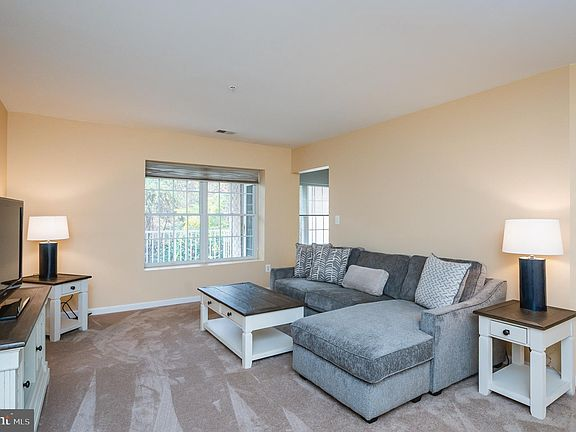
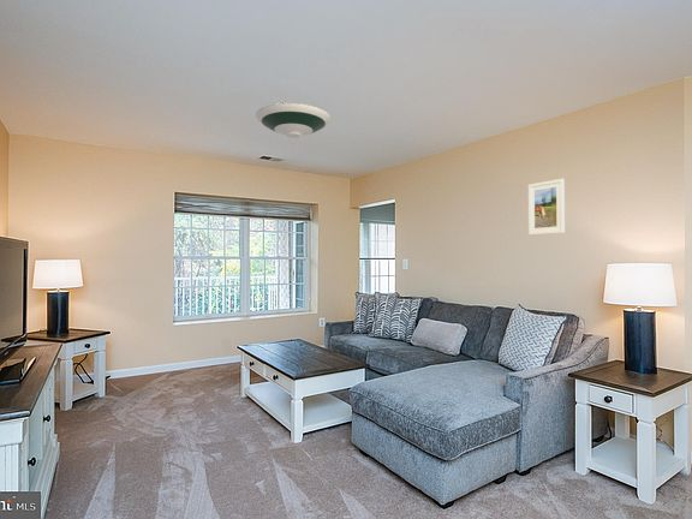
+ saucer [255,102,332,139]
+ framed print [527,178,566,237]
